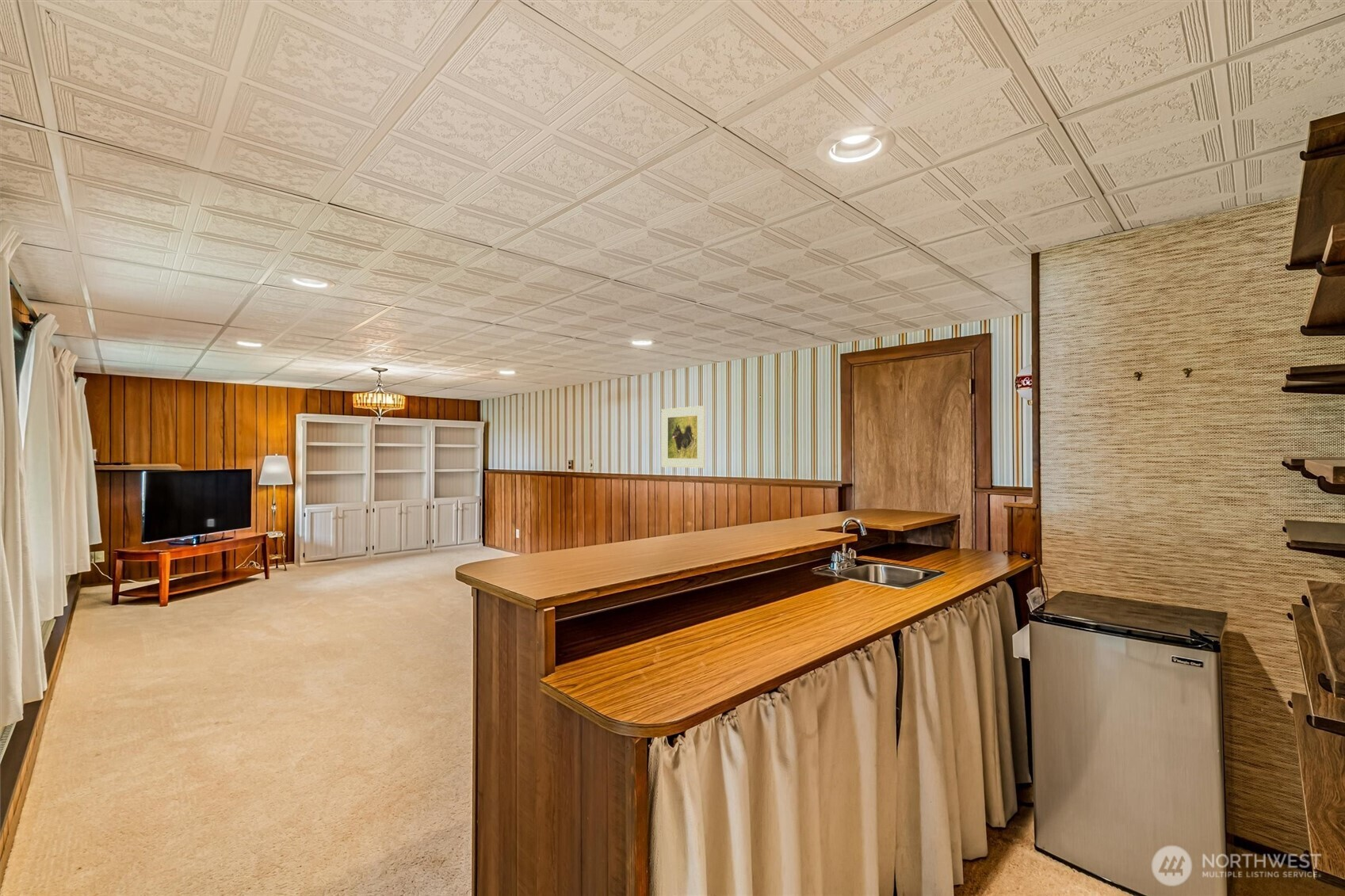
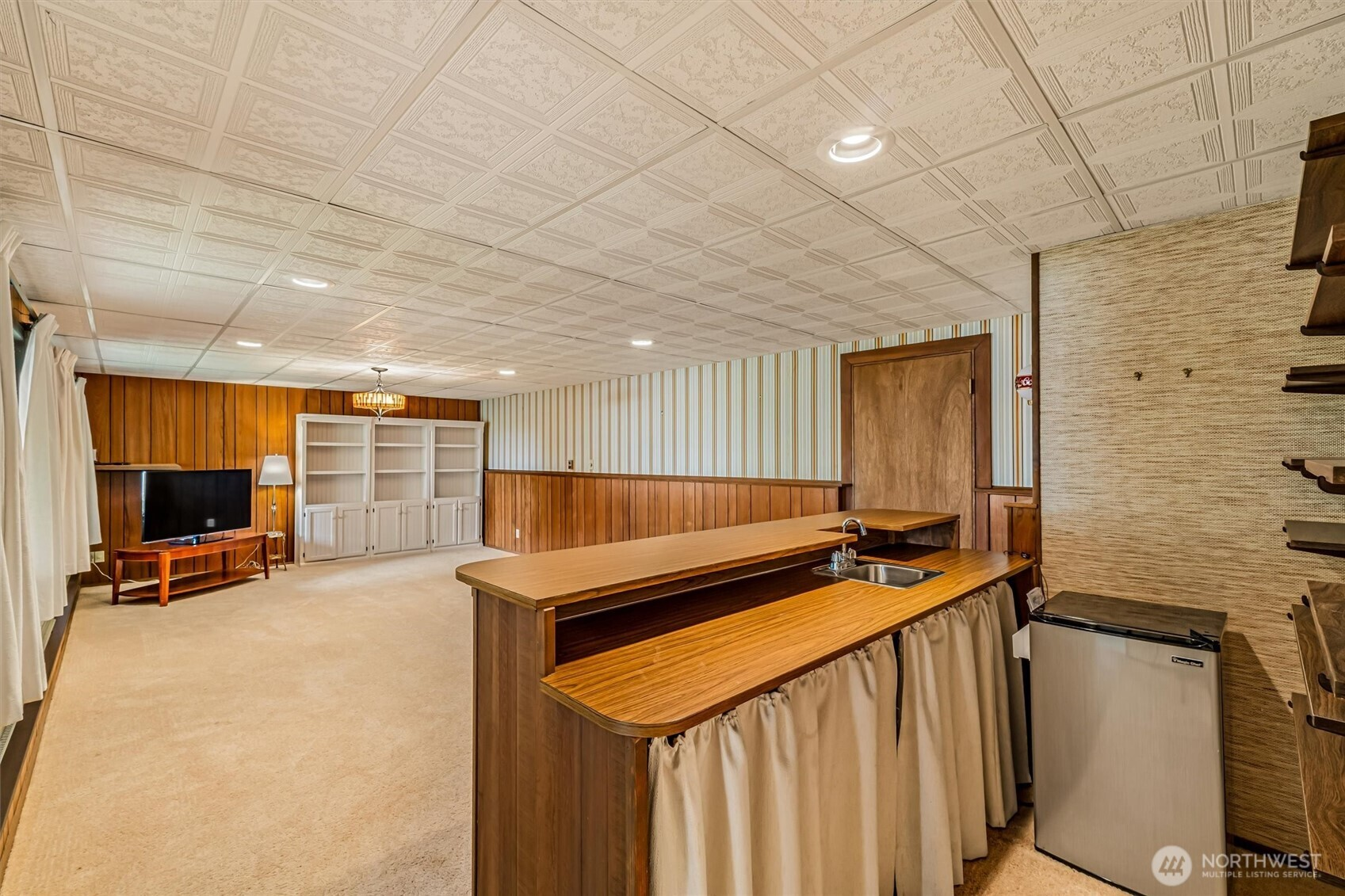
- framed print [661,405,706,469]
